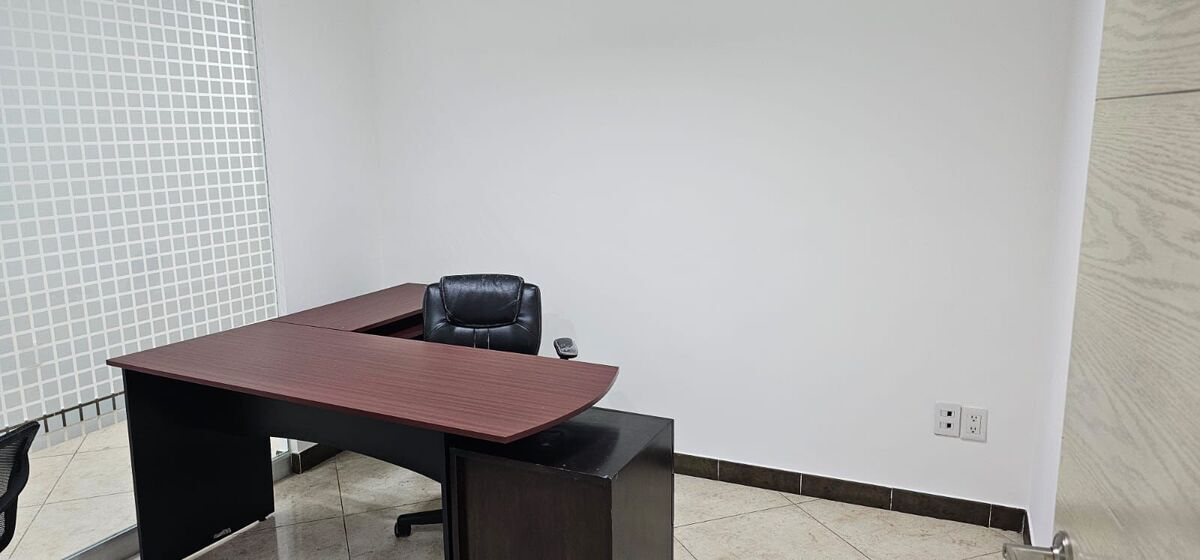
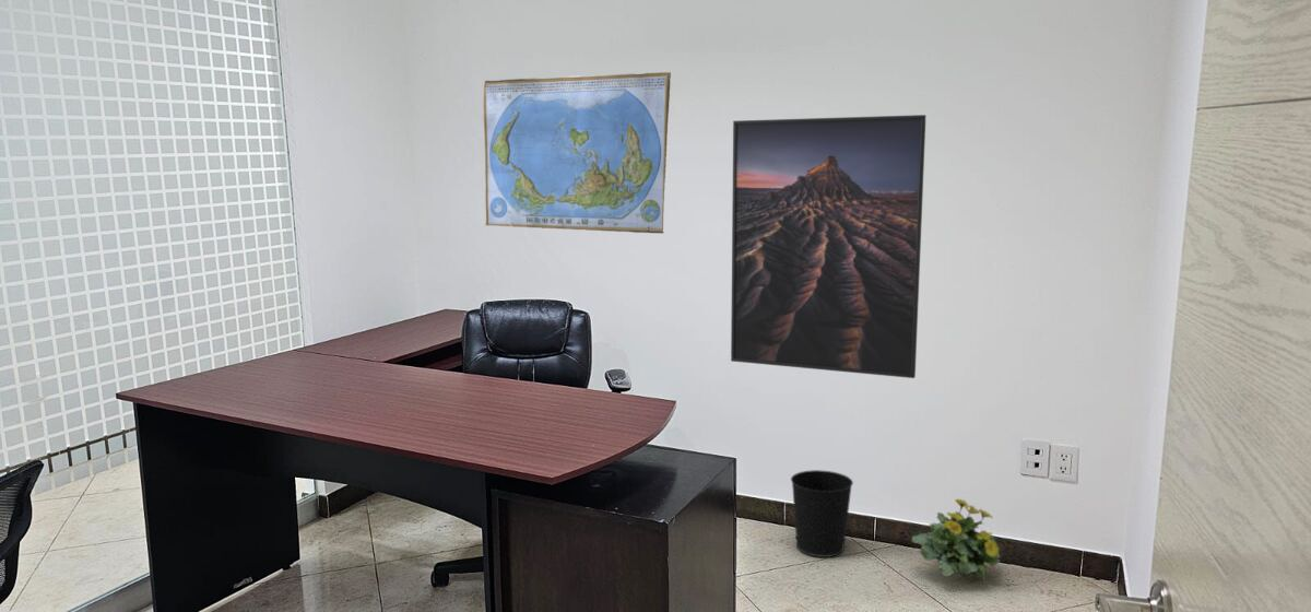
+ world map [483,71,672,234]
+ wastebasket [790,469,854,558]
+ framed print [730,114,928,379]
+ flowering plant [911,497,1002,581]
